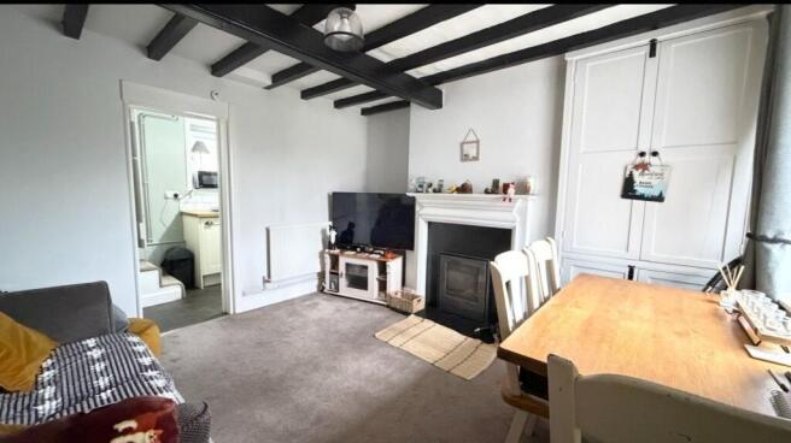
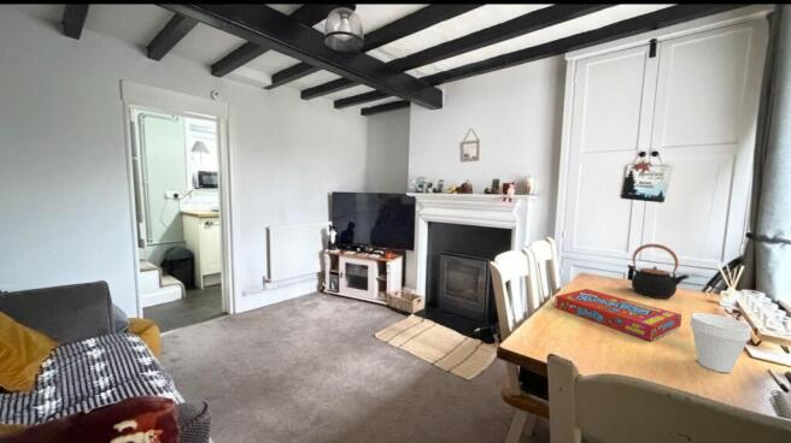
+ teapot [631,243,691,300]
+ snack box [553,288,682,342]
+ cup [689,312,752,373]
